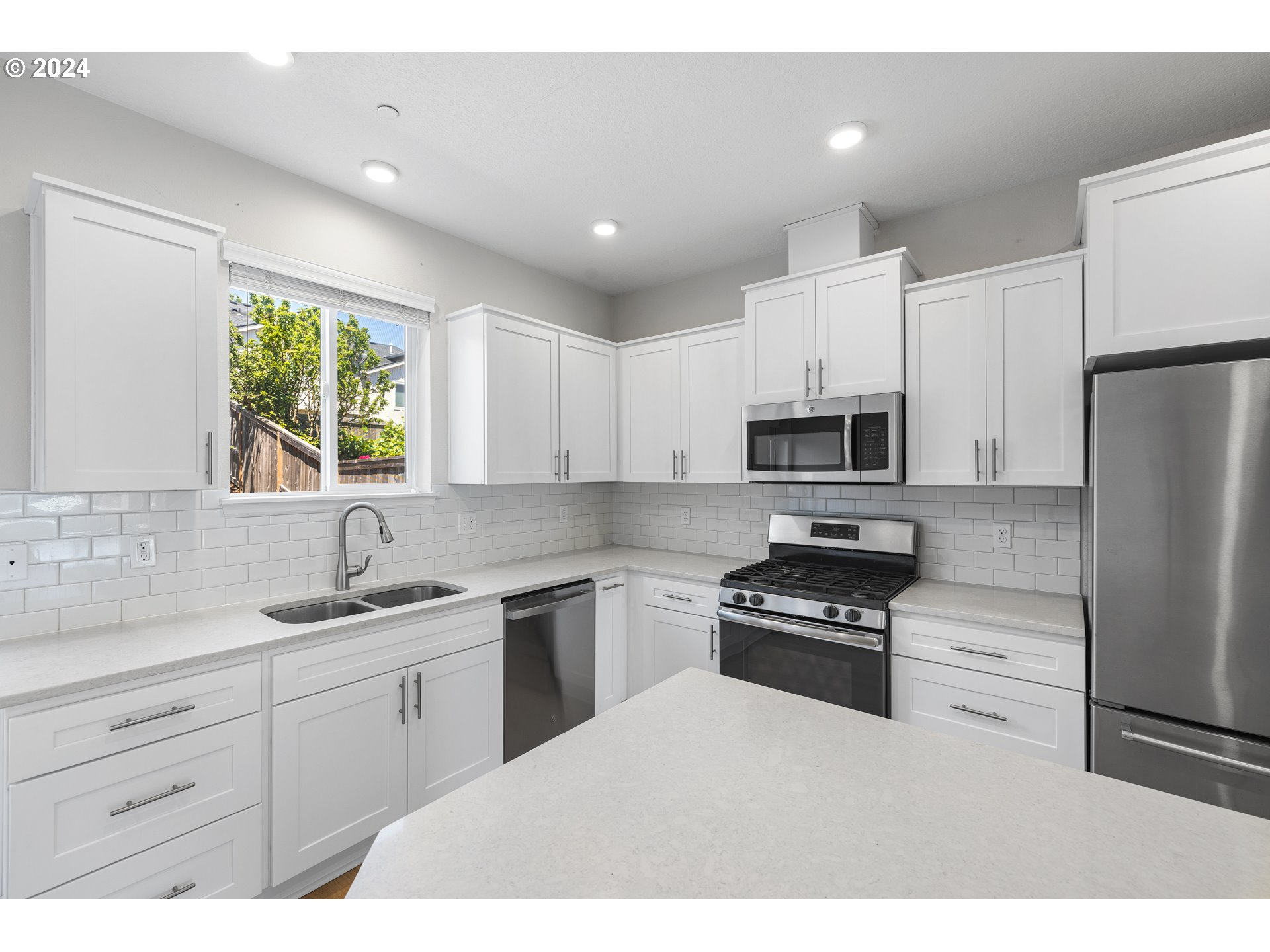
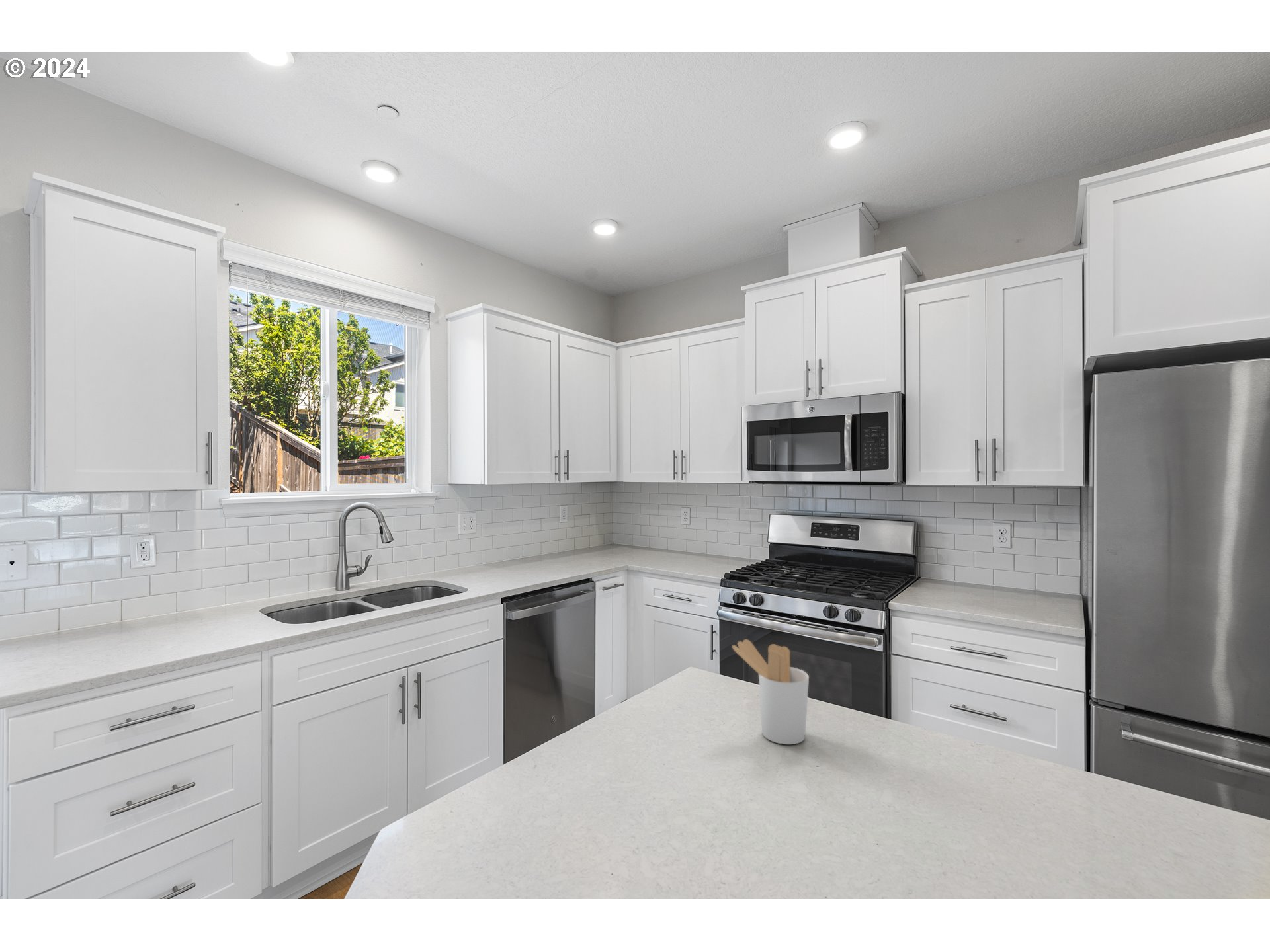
+ utensil holder [732,639,810,745]
